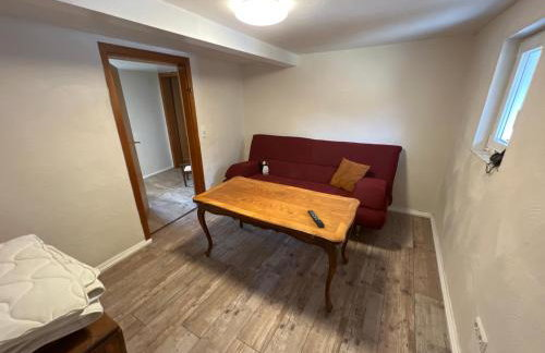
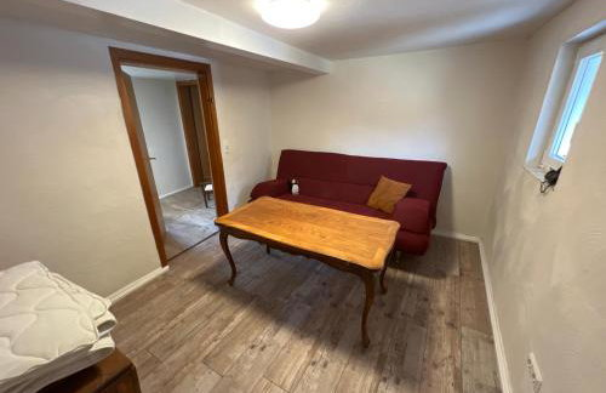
- remote control [306,209,326,229]
